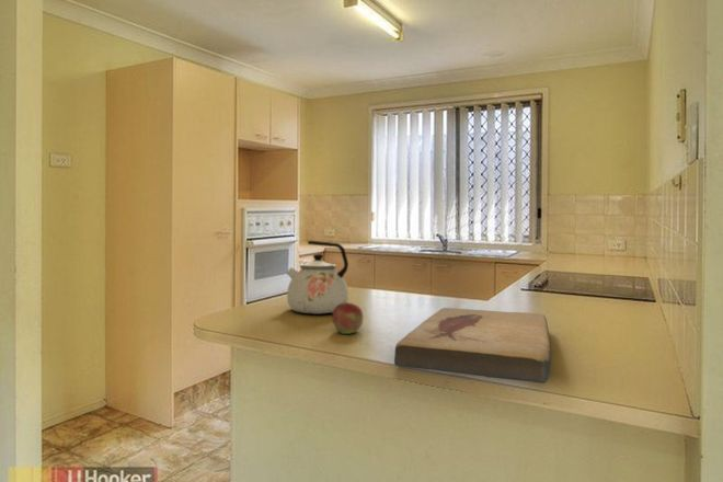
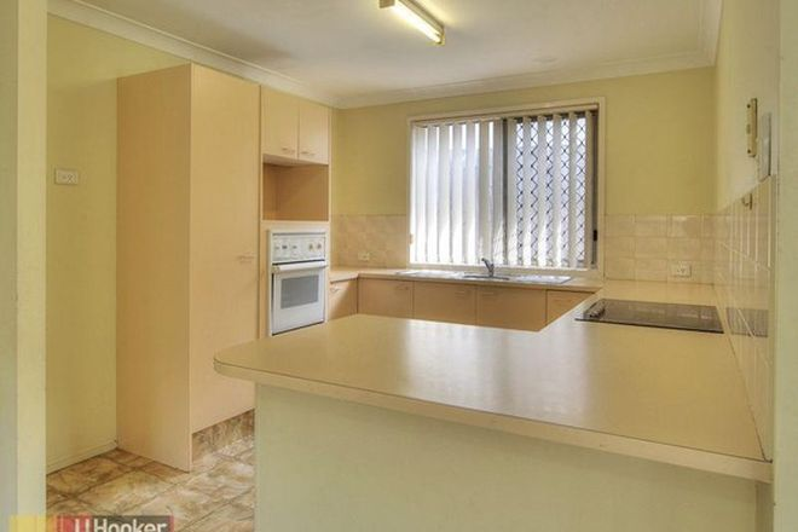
- fish fossil [393,307,552,385]
- fruit [331,301,364,335]
- kettle [285,240,349,315]
